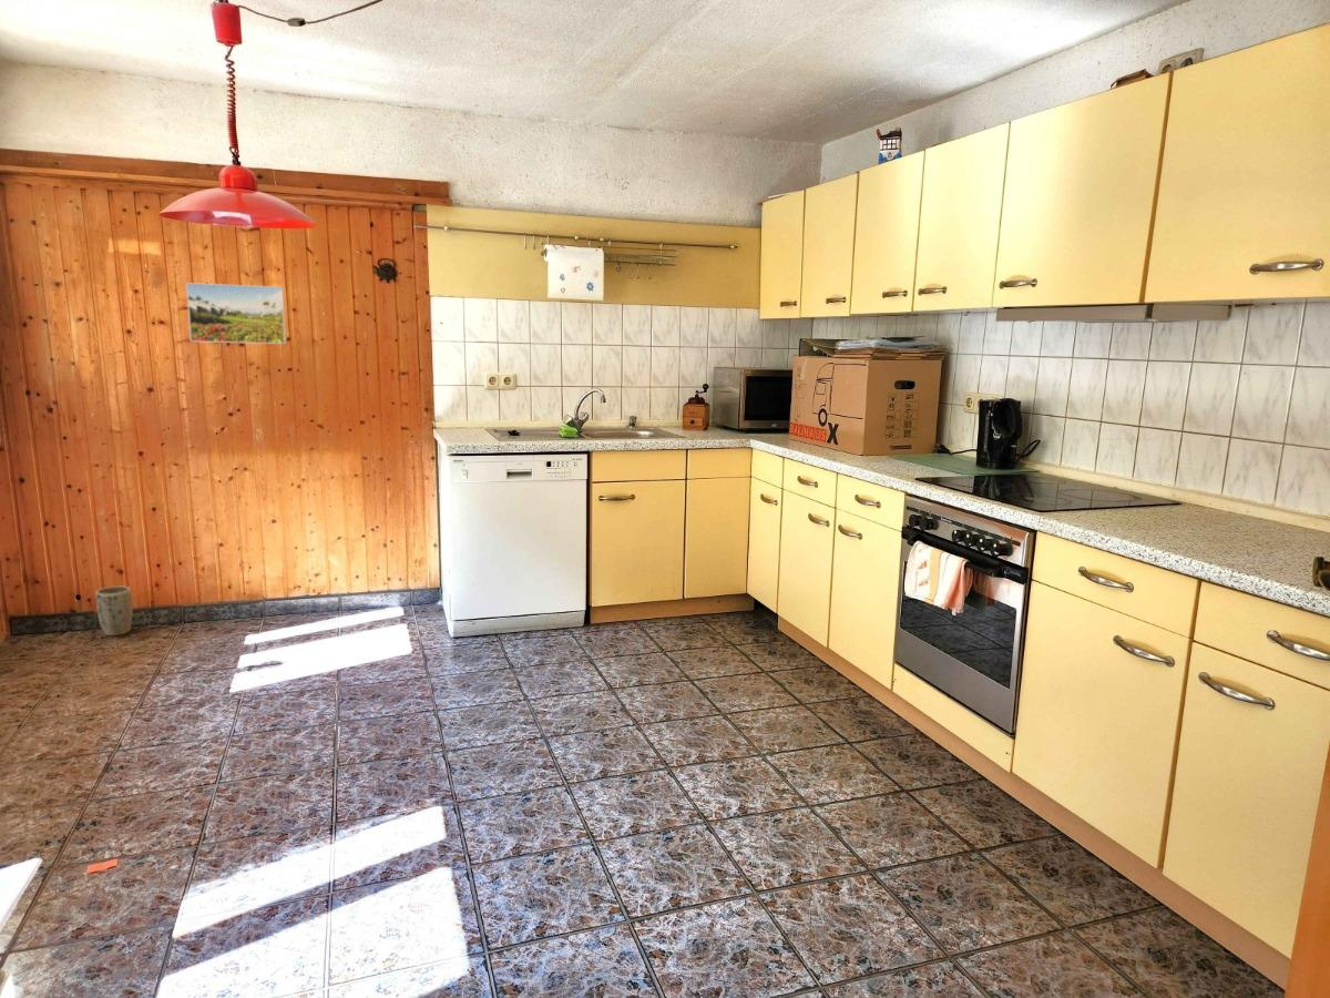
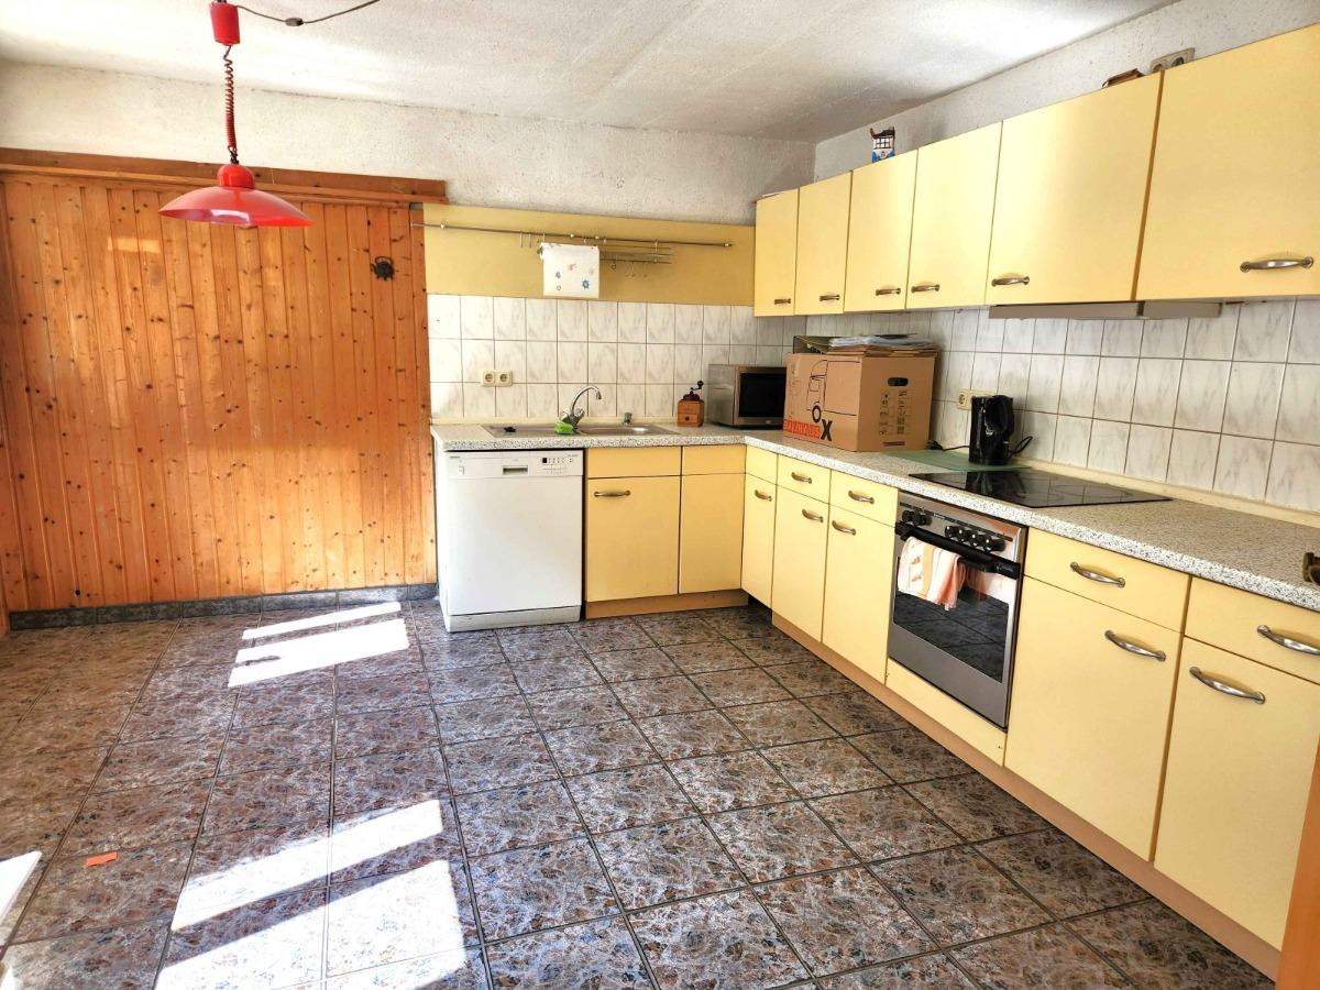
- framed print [185,282,287,345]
- plant pot [95,585,134,637]
